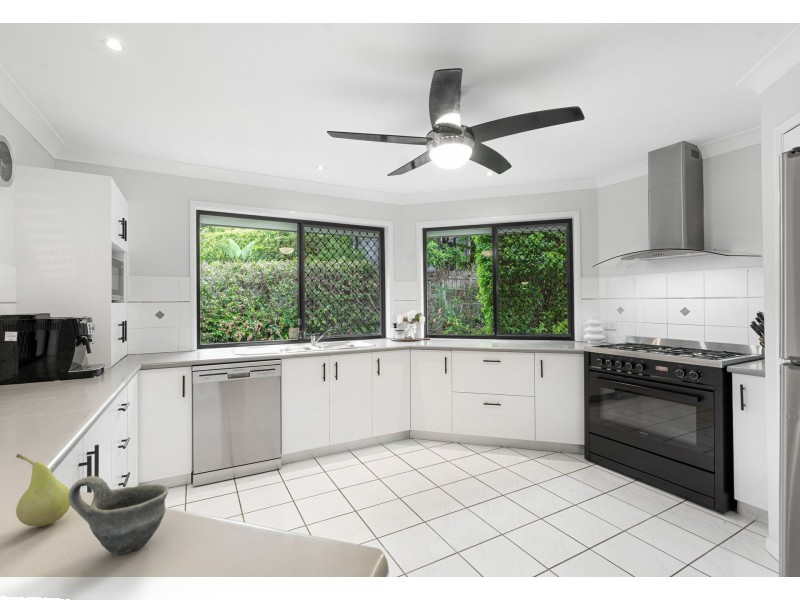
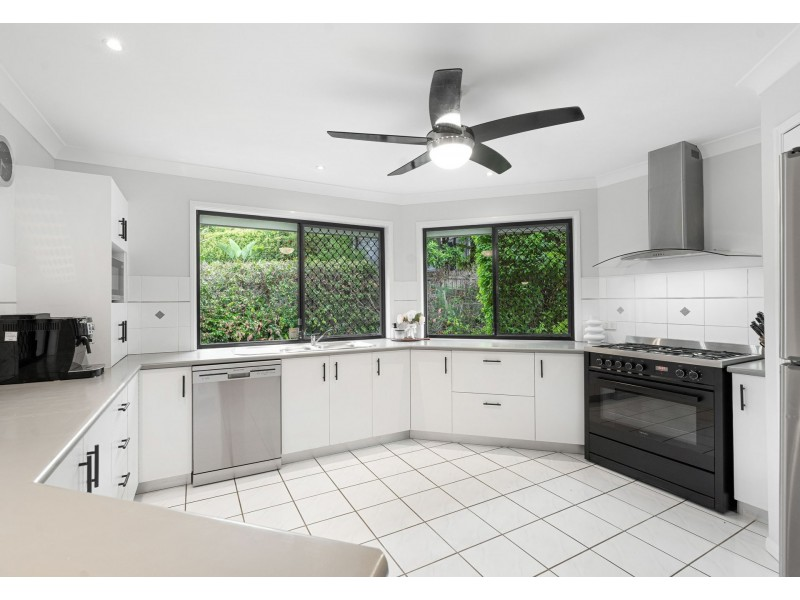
- cup [68,475,169,555]
- fruit [15,453,71,527]
